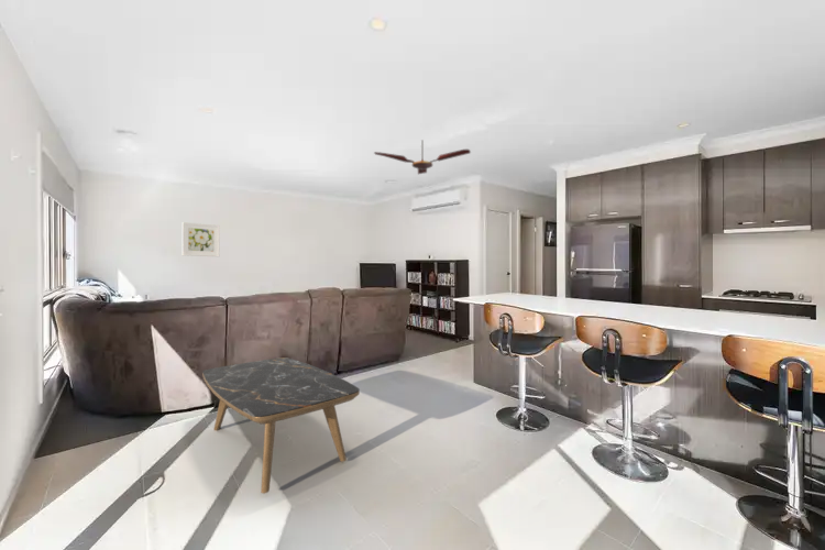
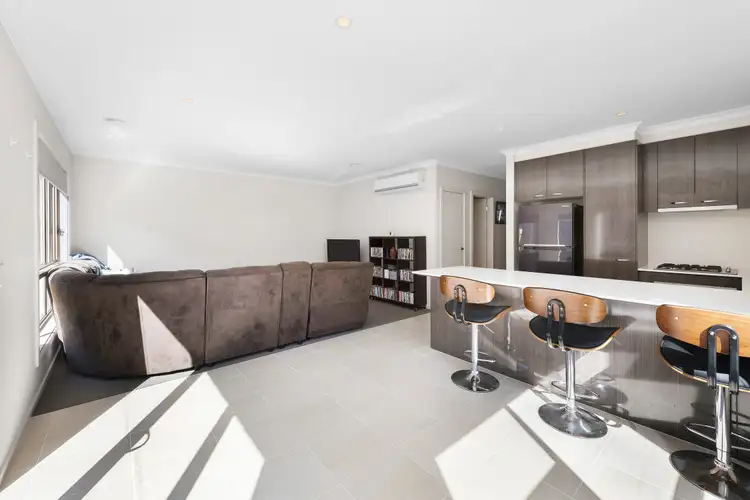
- ceiling fan [373,139,472,176]
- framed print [182,221,220,257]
- coffee table [201,356,361,494]
